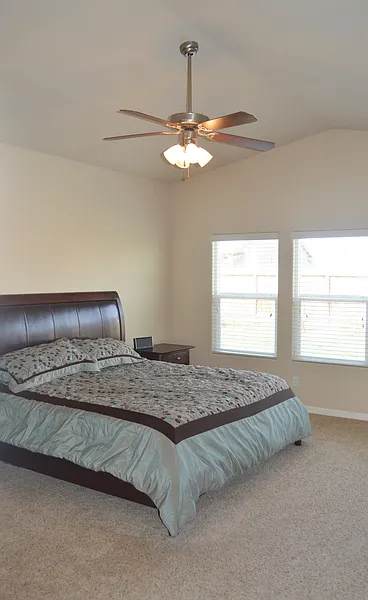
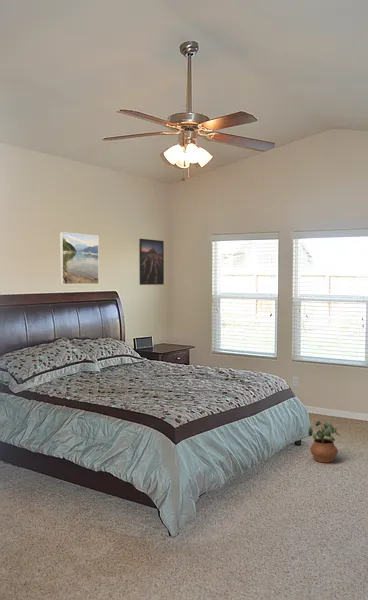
+ potted plant [308,420,341,464]
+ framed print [138,238,165,286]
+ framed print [59,231,100,285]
